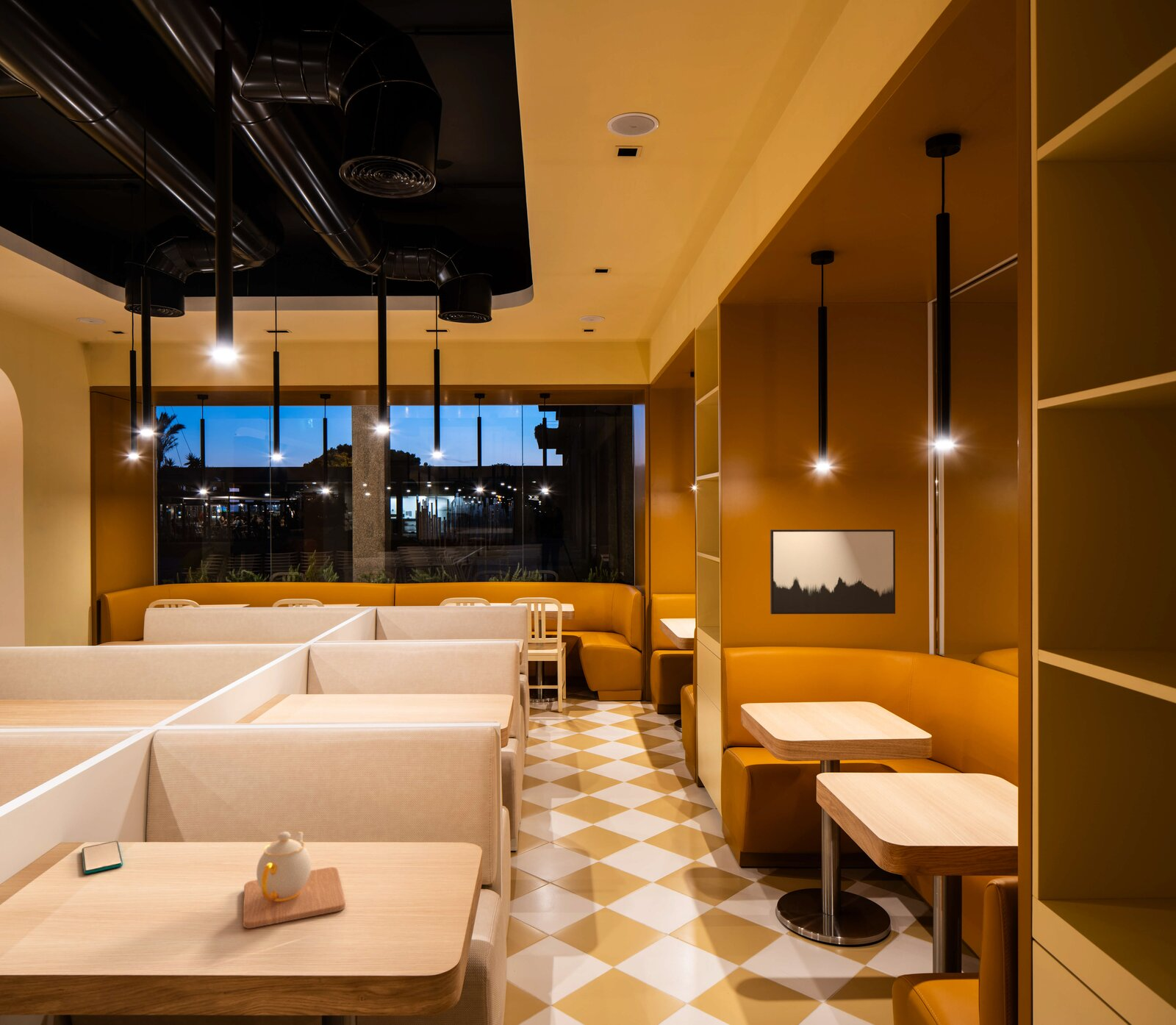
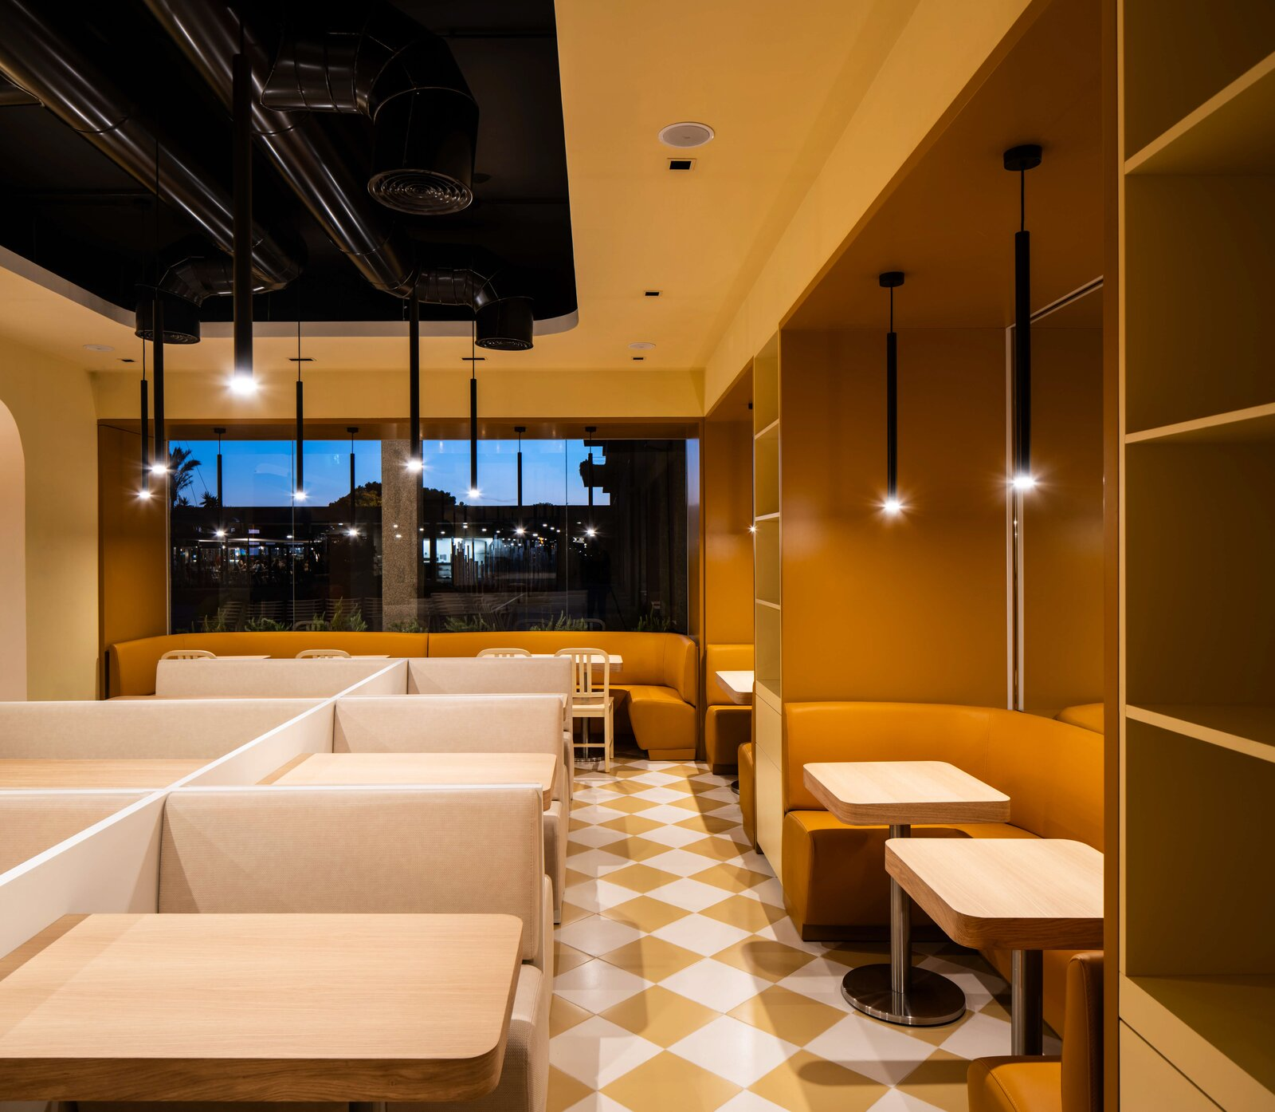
- teapot [243,831,346,929]
- smartphone [81,840,123,875]
- wall art [770,529,896,615]
